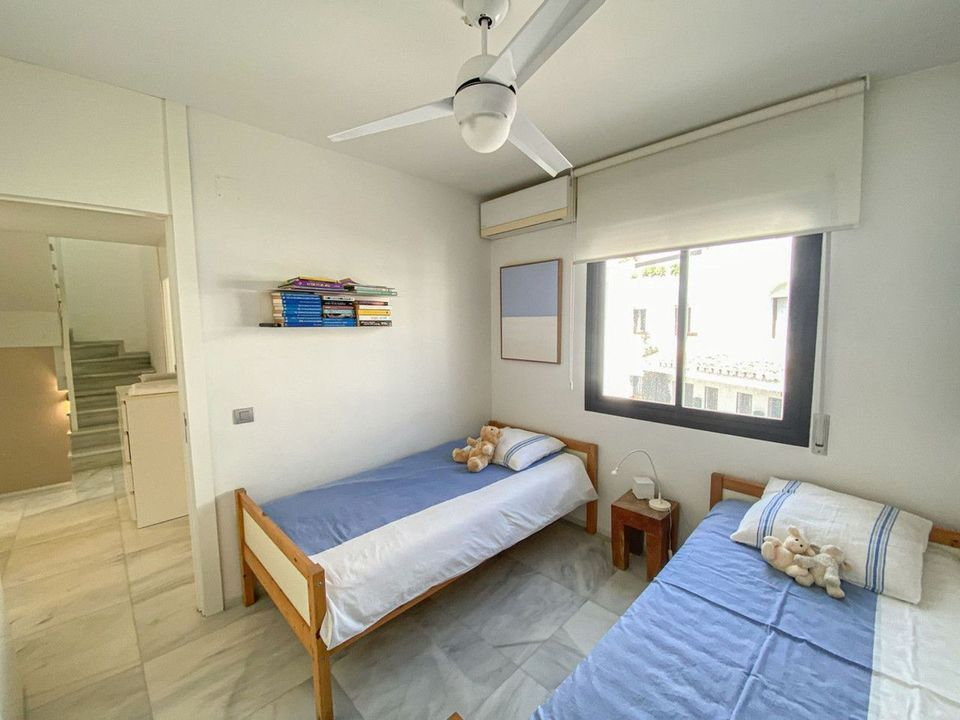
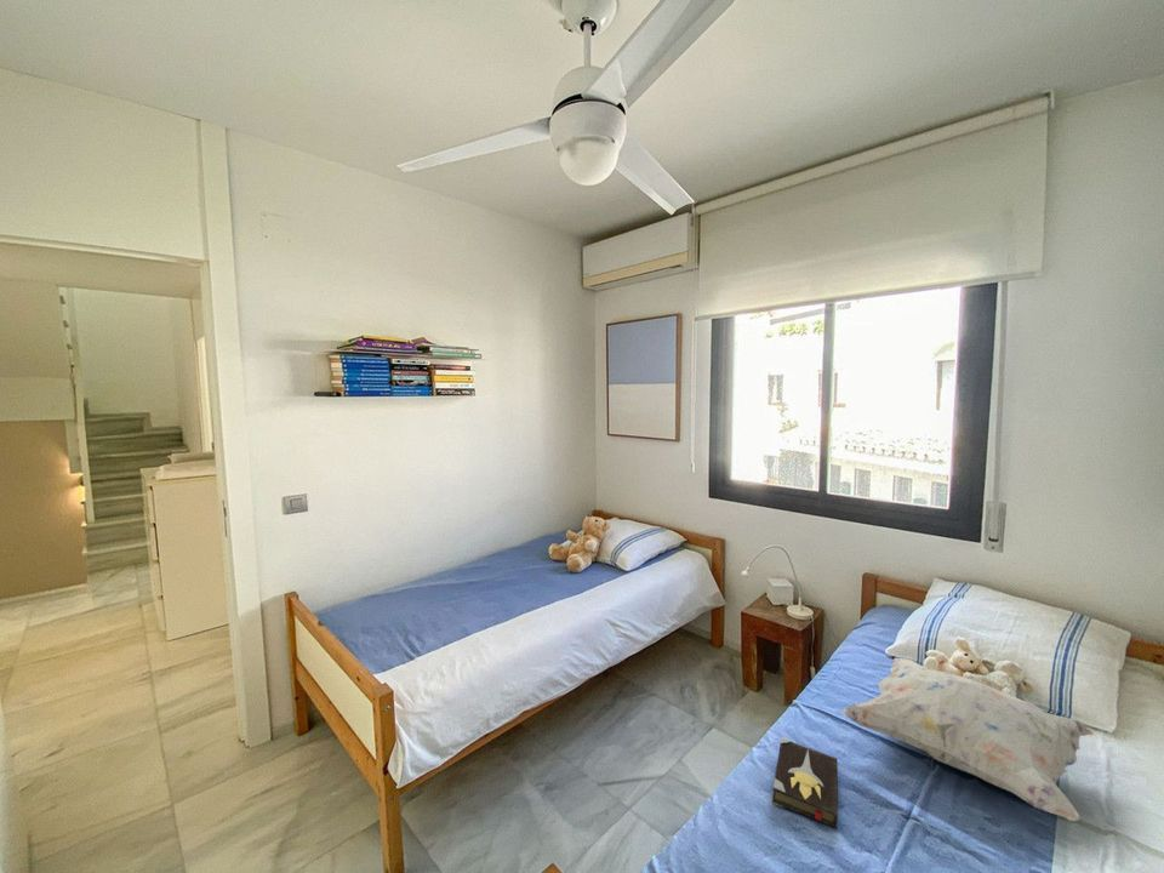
+ decorative pillow [841,656,1096,822]
+ hardback book [771,736,839,829]
